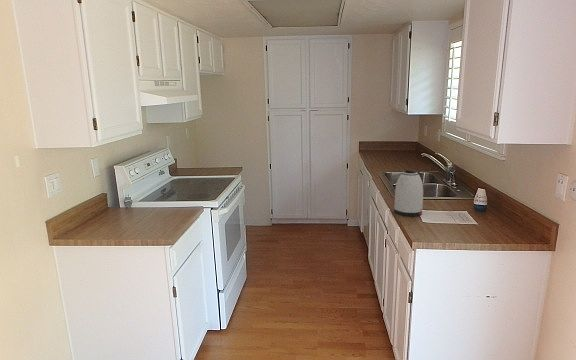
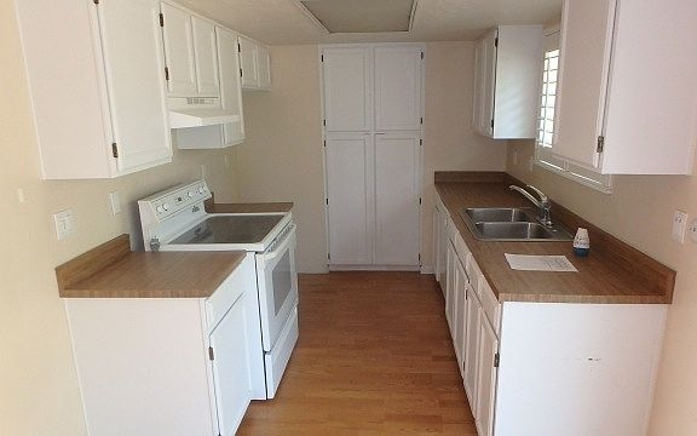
- kettle [393,169,424,217]
